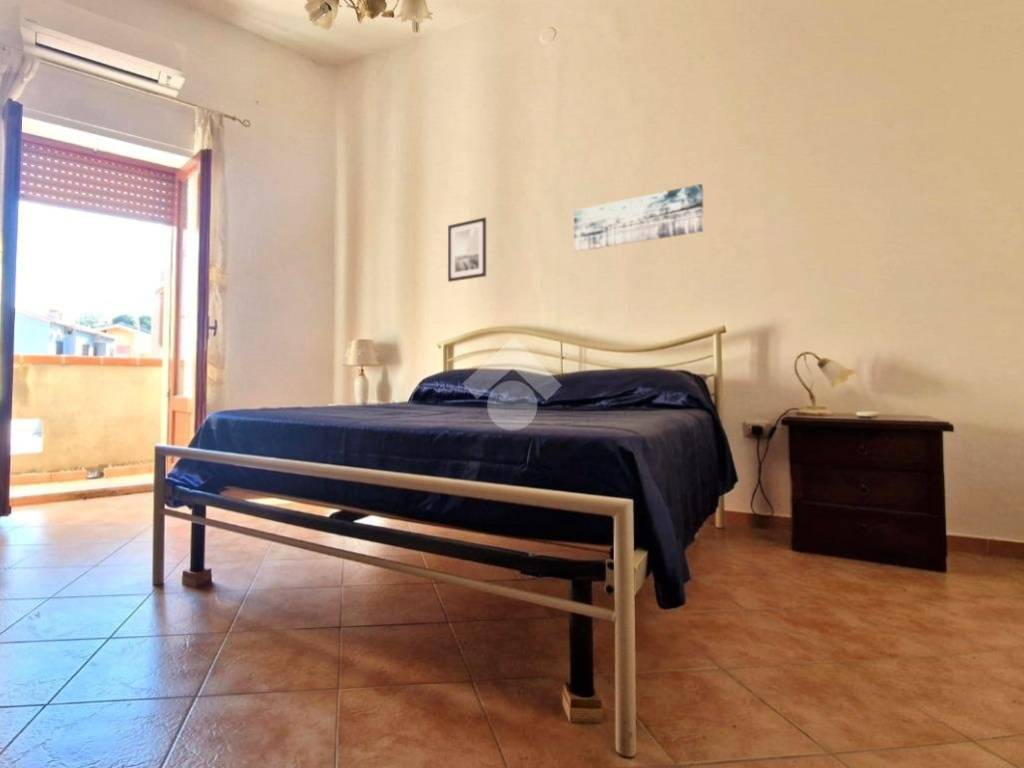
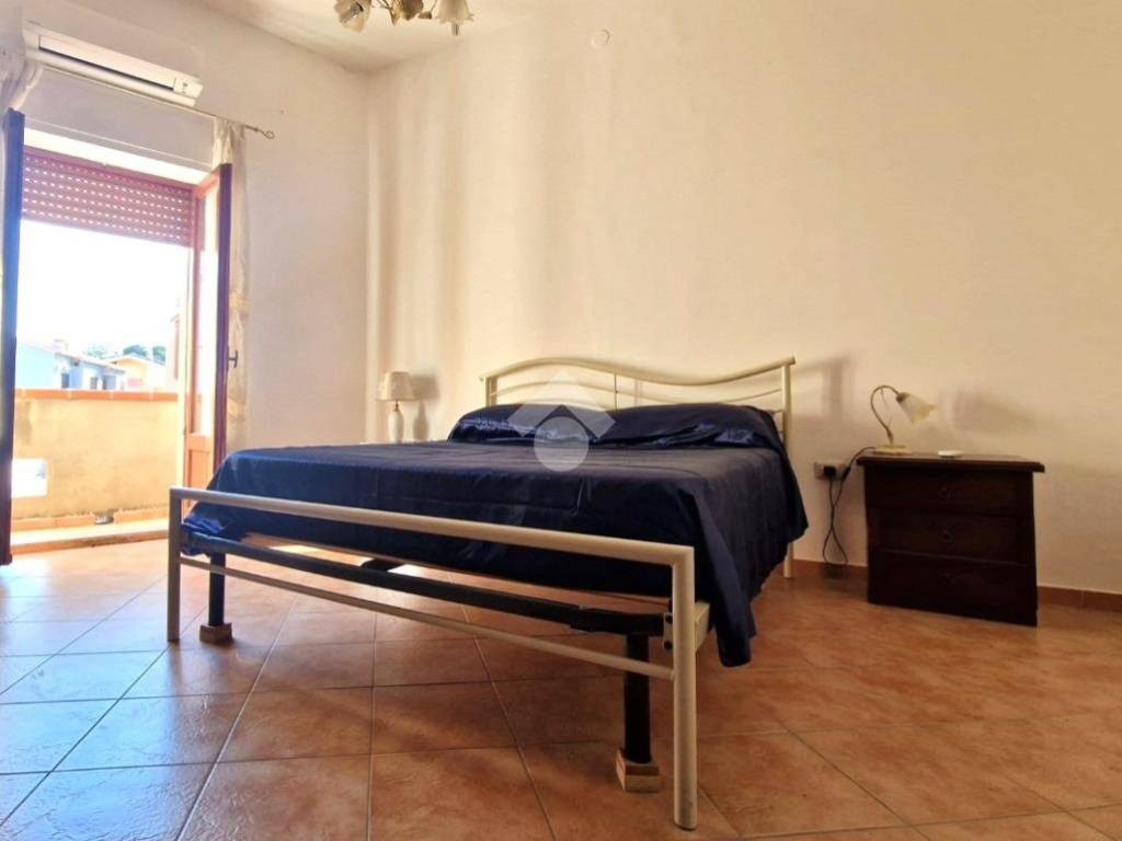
- wall art [573,183,704,253]
- wall art [447,216,487,283]
